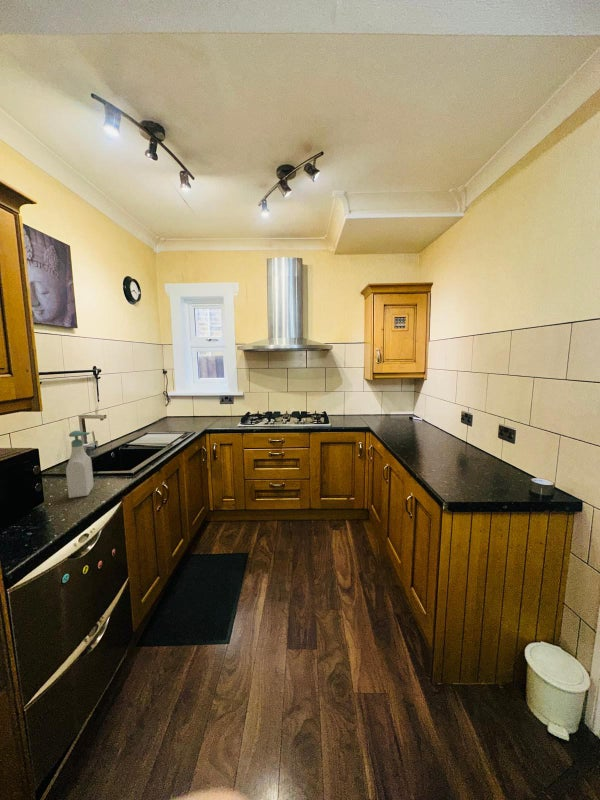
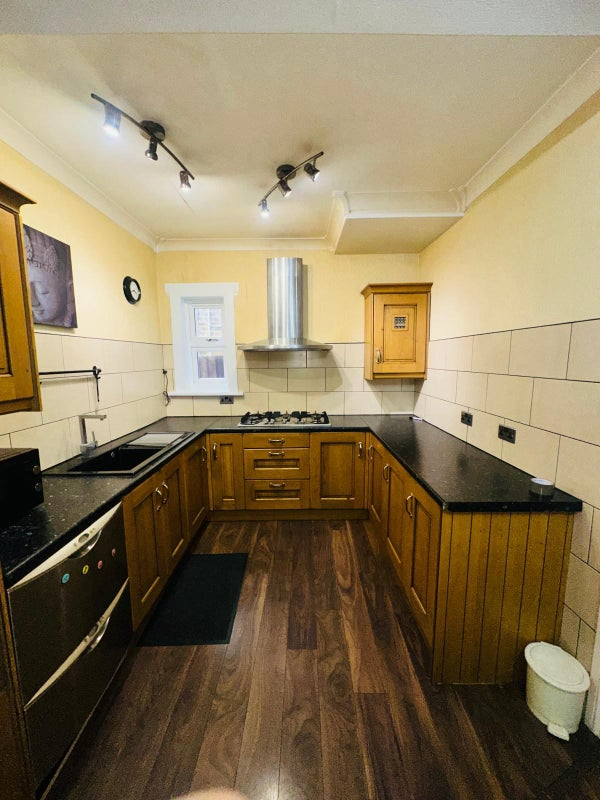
- soap bottle [65,430,95,499]
